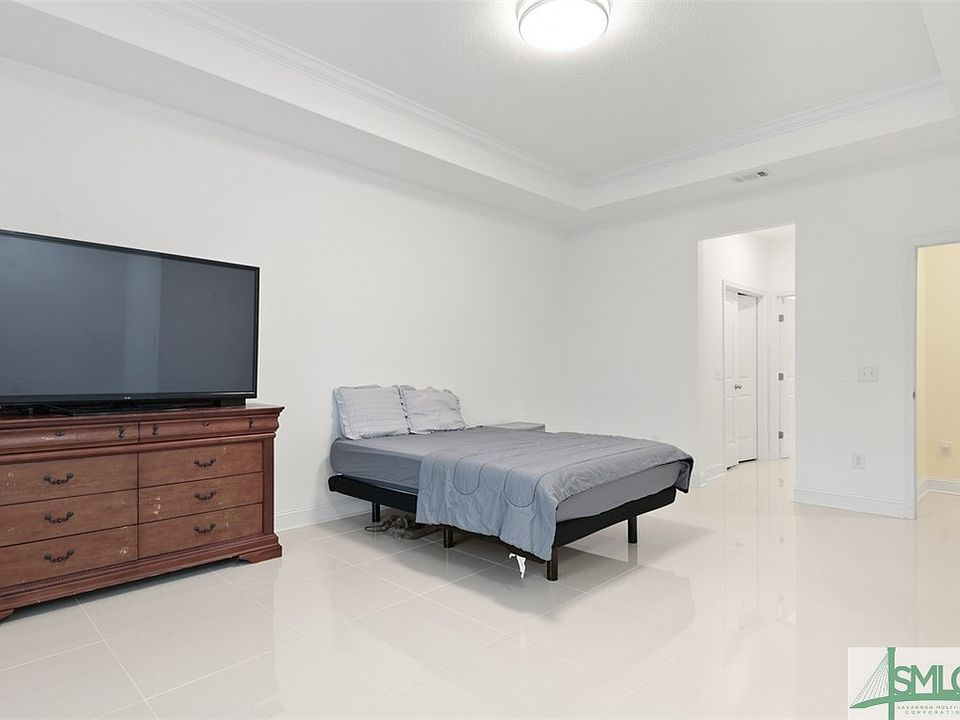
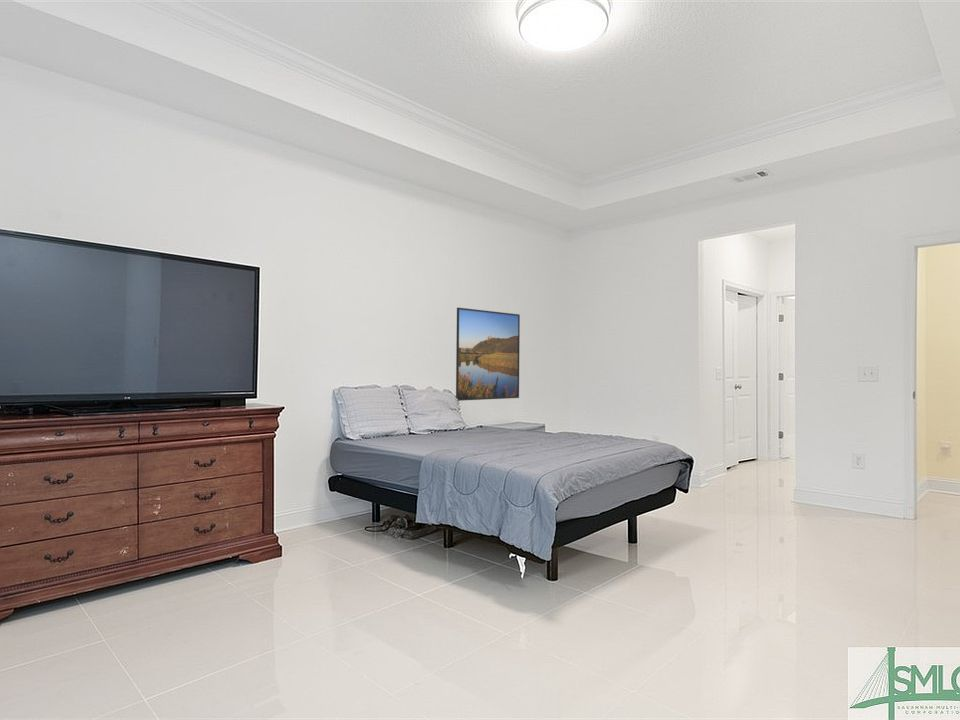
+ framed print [455,307,521,402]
